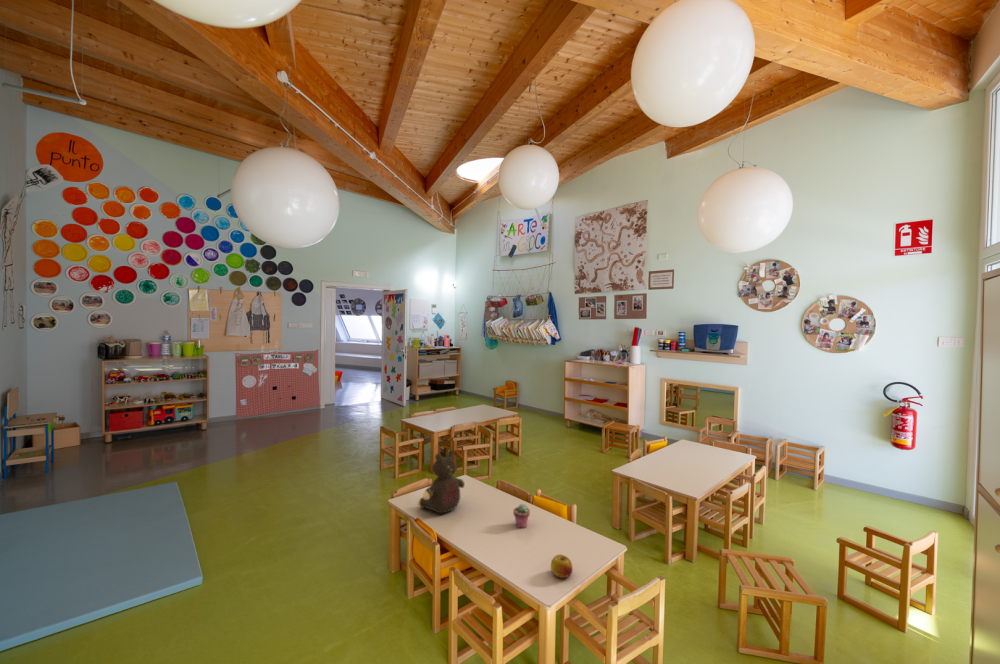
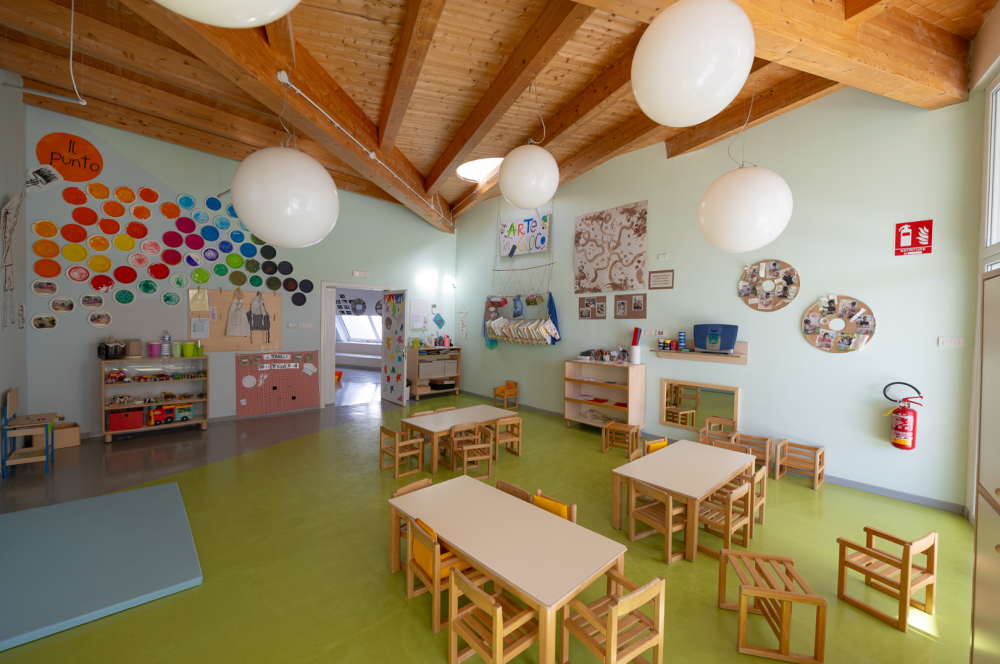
- teddy bear [416,449,466,514]
- potted succulent [512,503,531,529]
- fruit [550,554,574,579]
